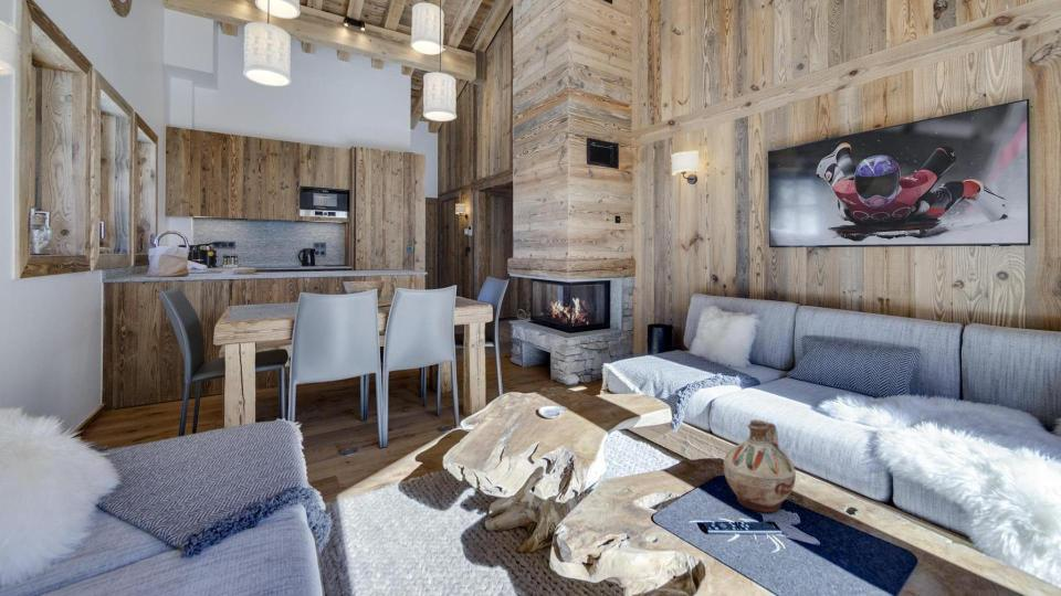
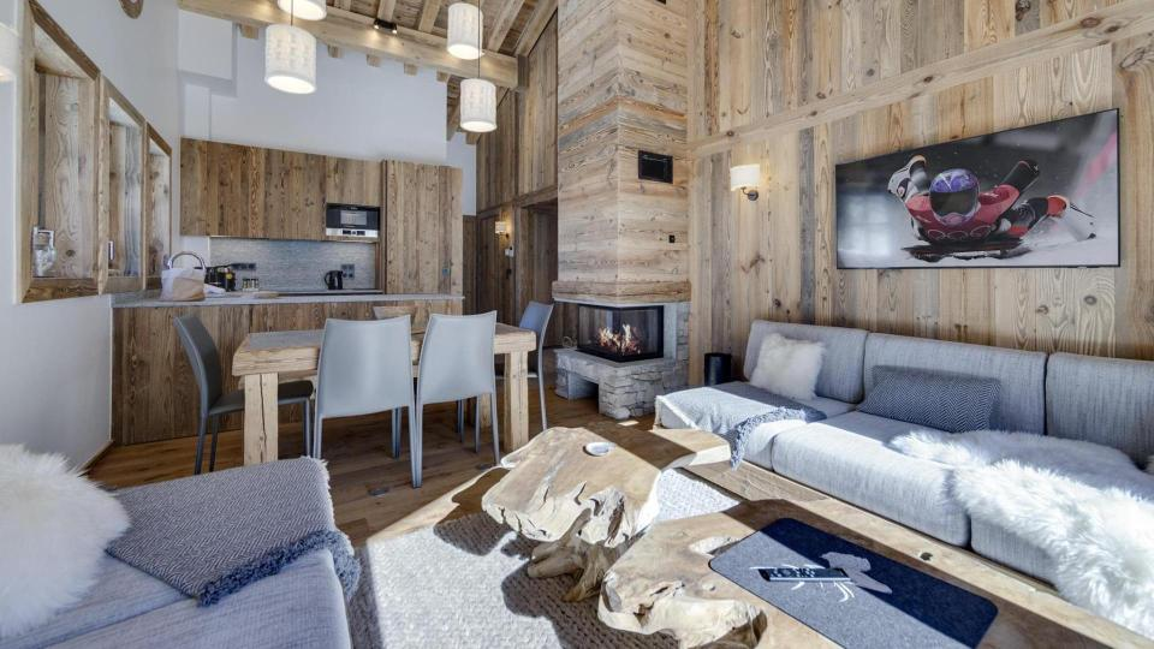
- ceramic jug [723,418,797,513]
